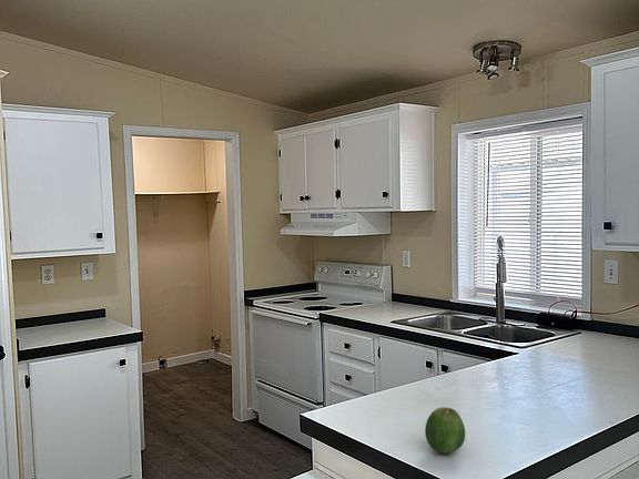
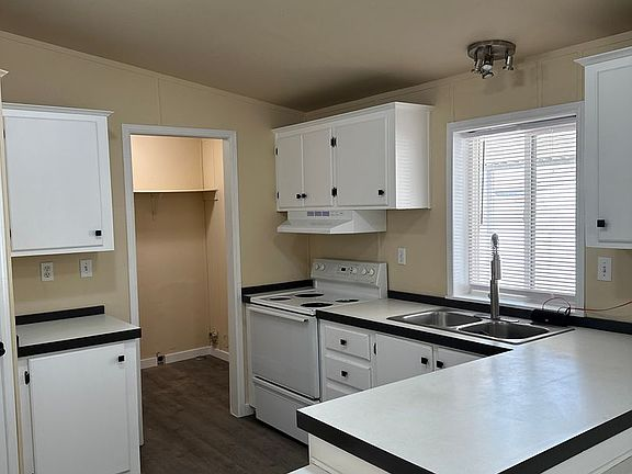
- fruit [424,406,466,455]
